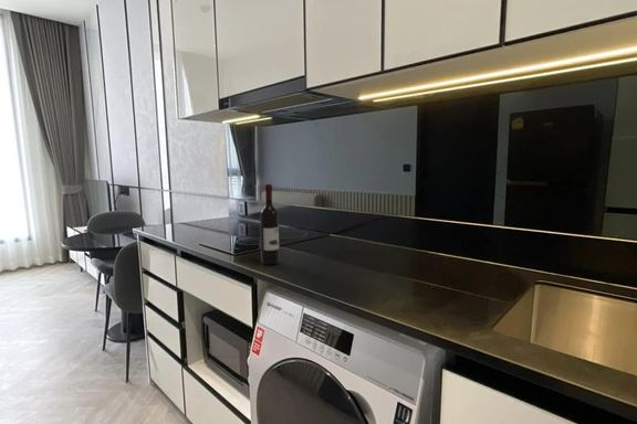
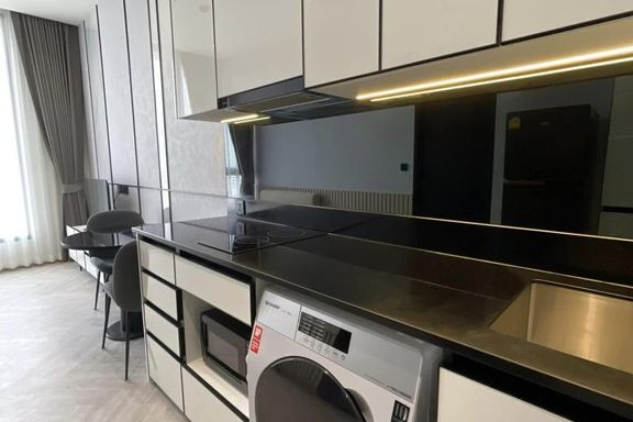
- wine bottle [259,183,280,266]
